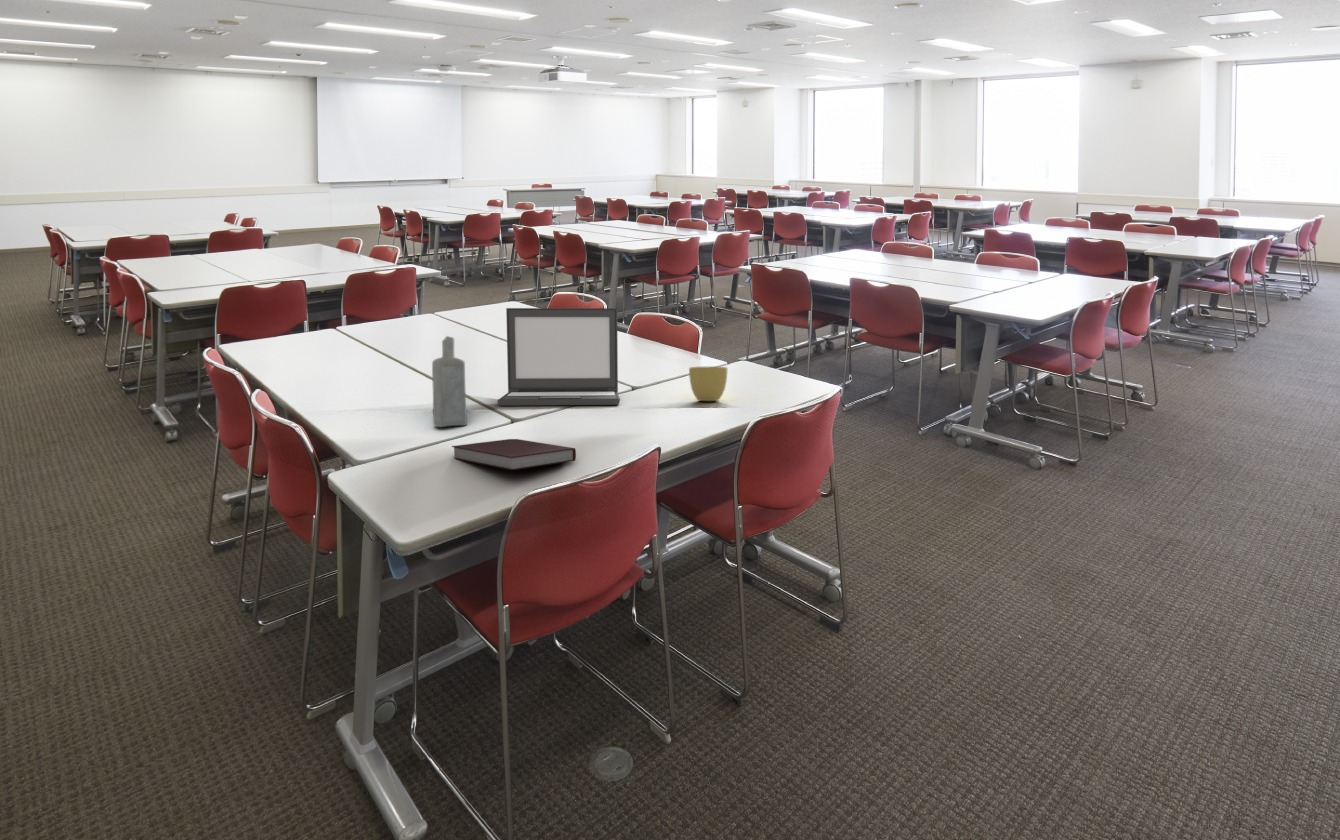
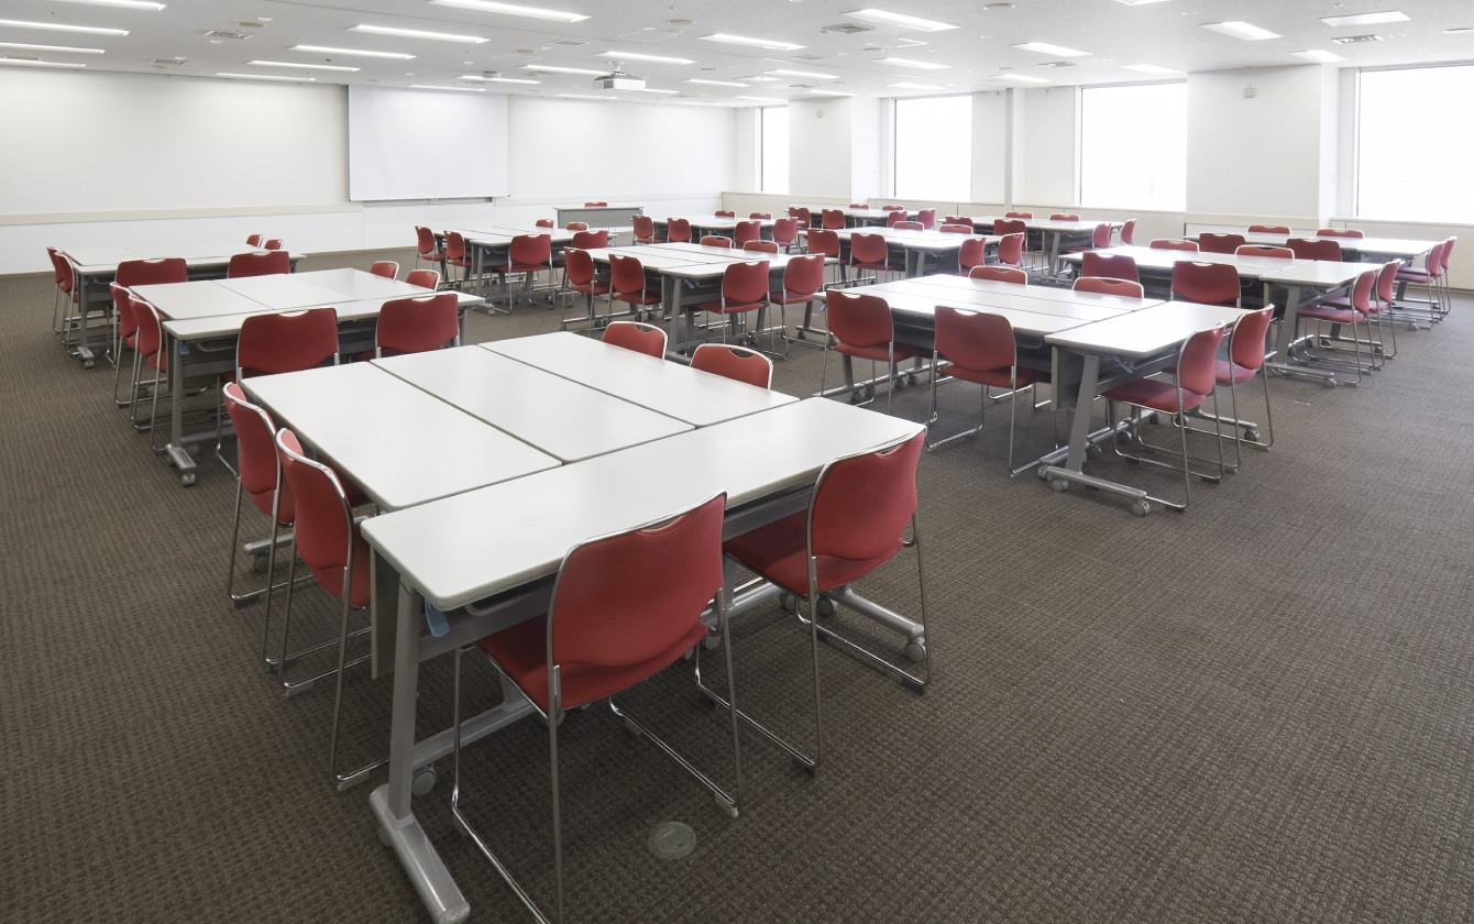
- cup [688,366,729,402]
- notebook [451,438,577,471]
- bottle [431,335,468,428]
- laptop [497,307,621,407]
